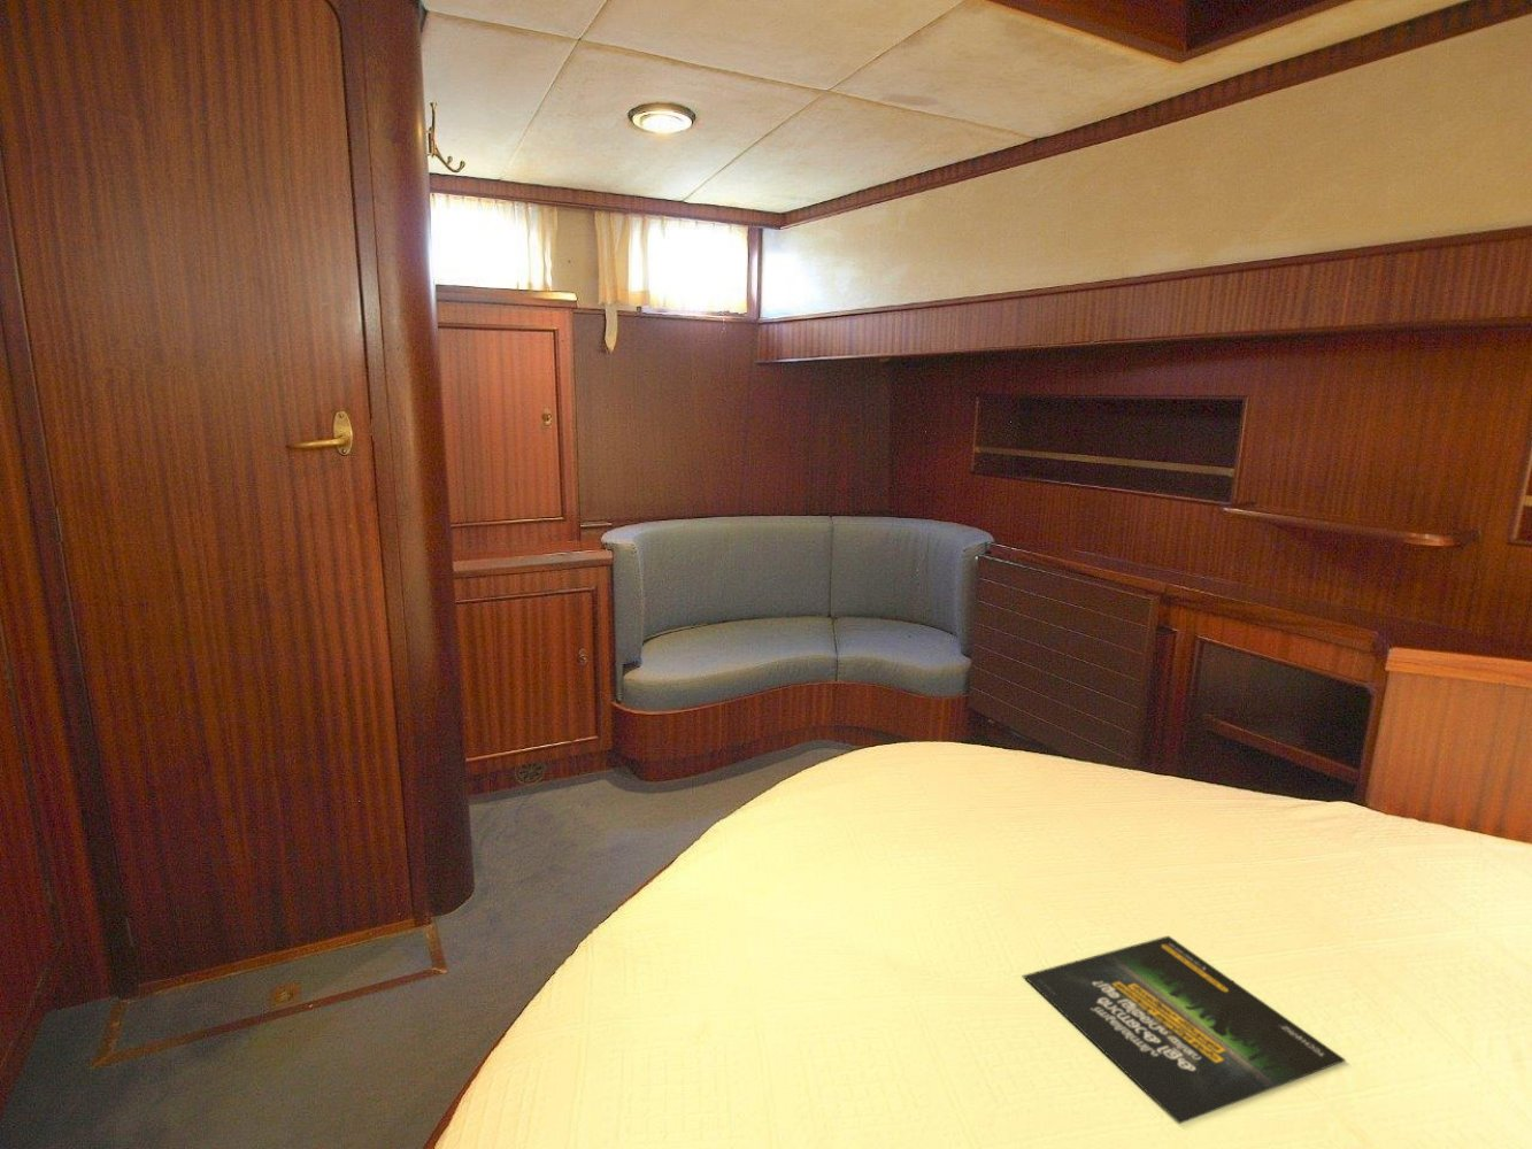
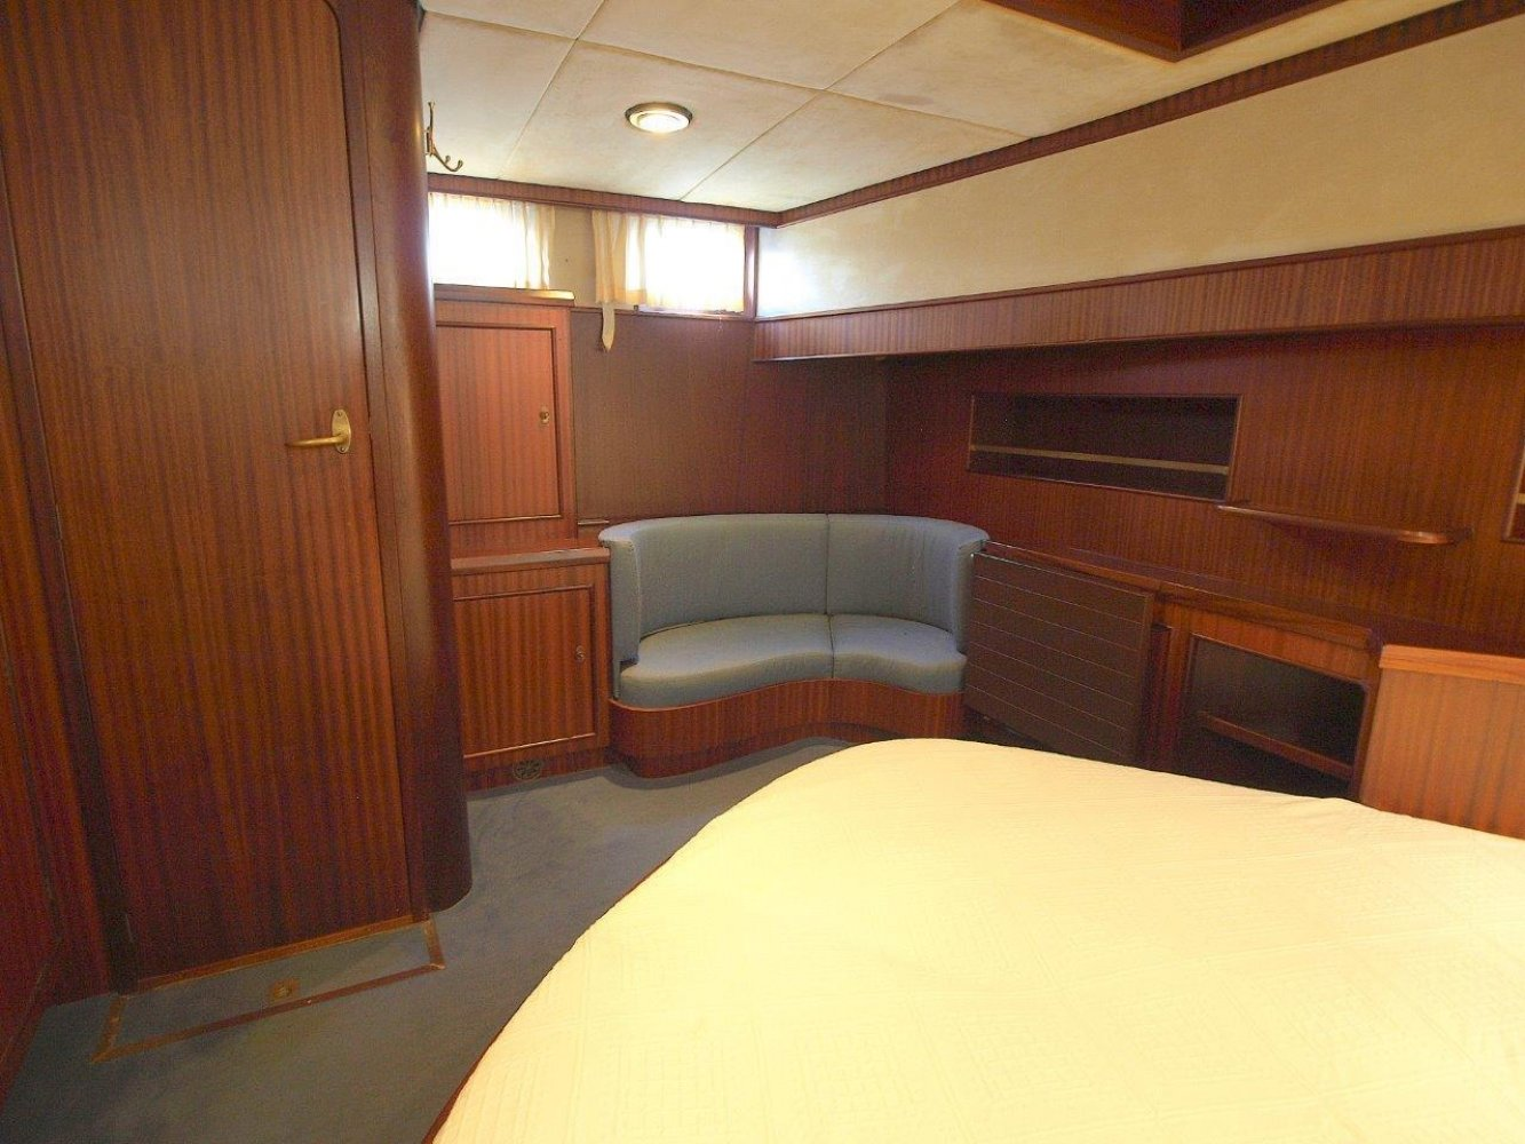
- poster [1021,935,1347,1125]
